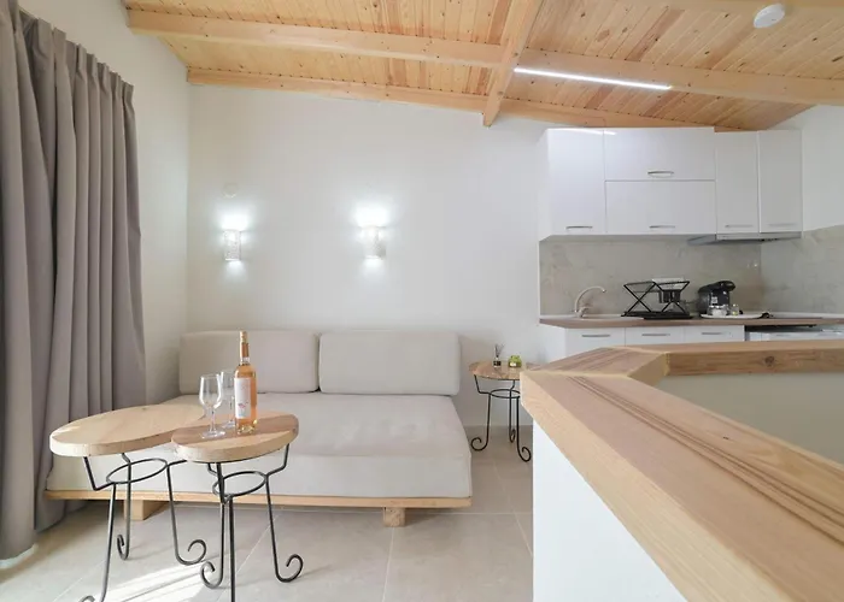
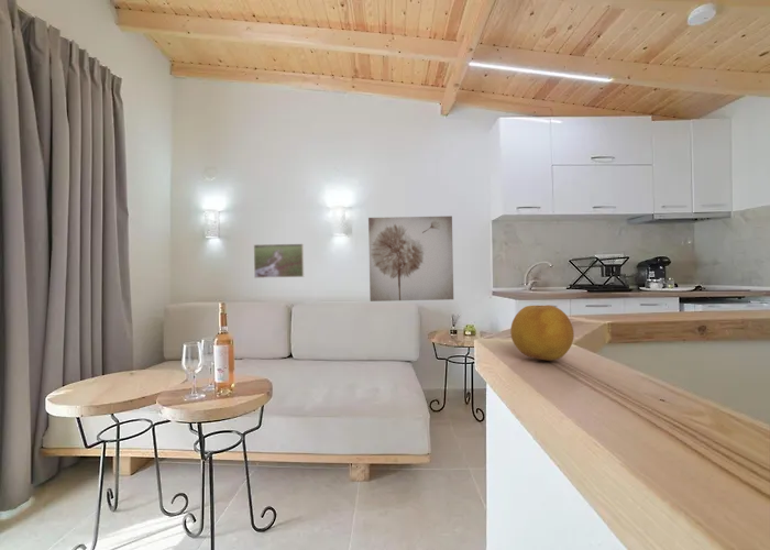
+ wall art [367,215,454,302]
+ fruit [509,304,575,362]
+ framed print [253,243,305,279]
